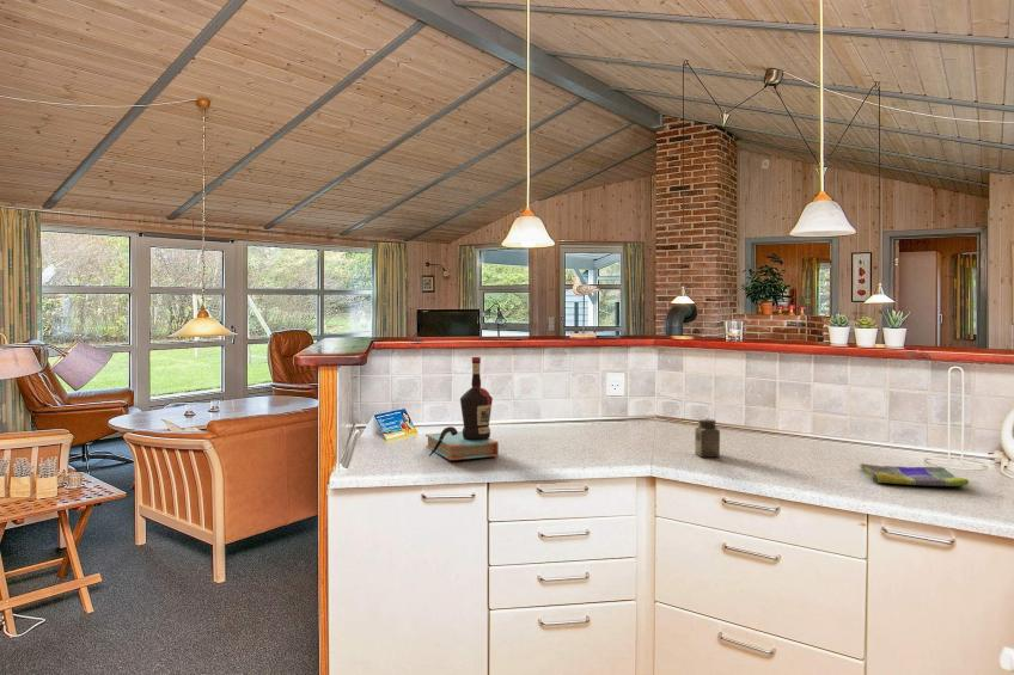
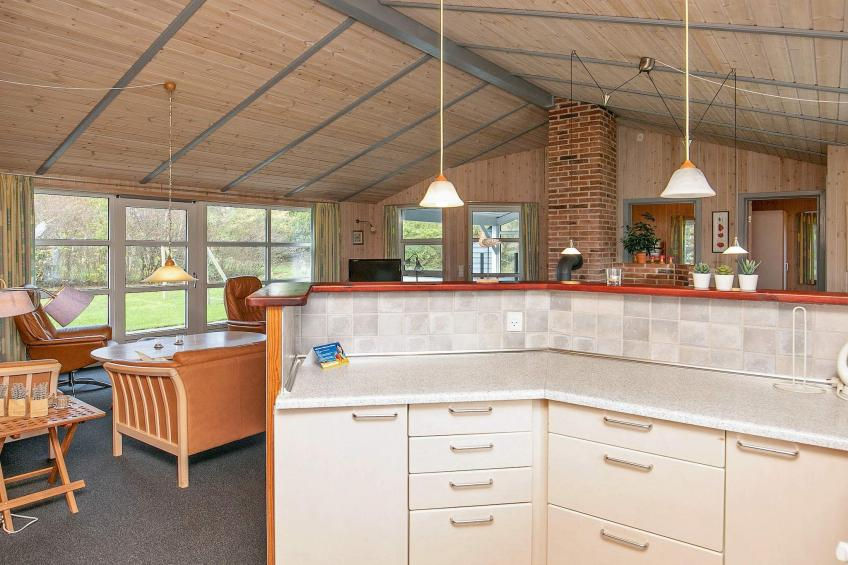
- dish towel [857,462,970,487]
- salt shaker [694,417,721,459]
- bottle [424,356,500,461]
